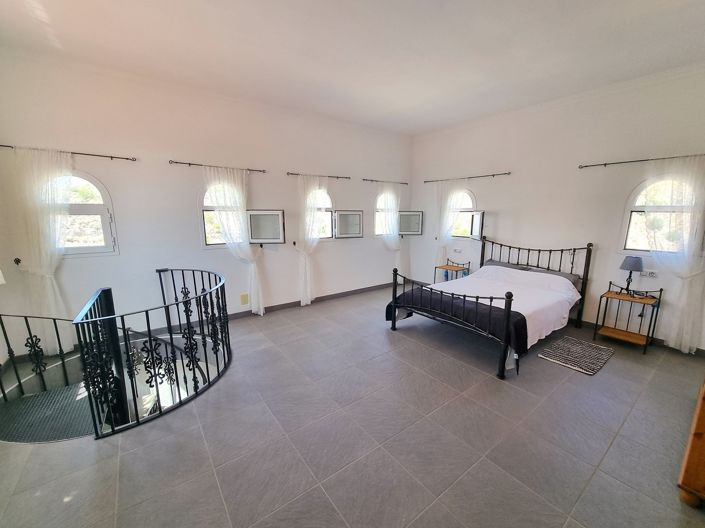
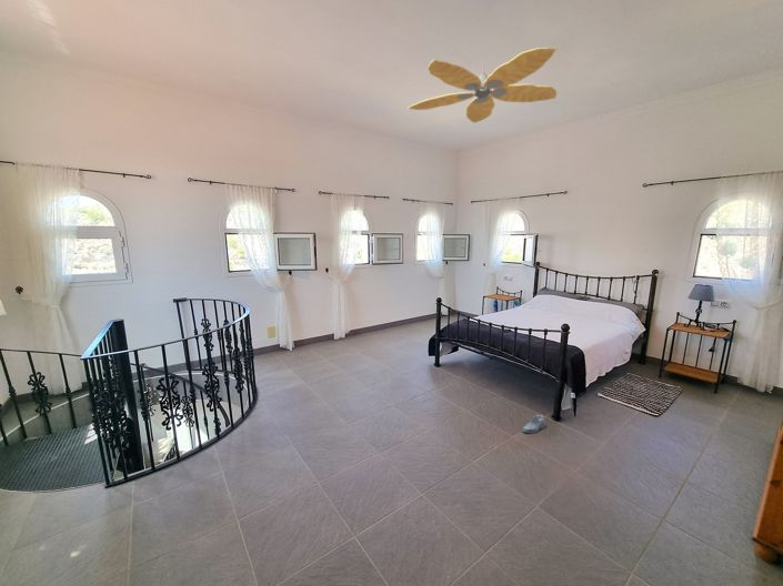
+ shoe [521,414,546,434]
+ ceiling fan [406,47,558,124]
